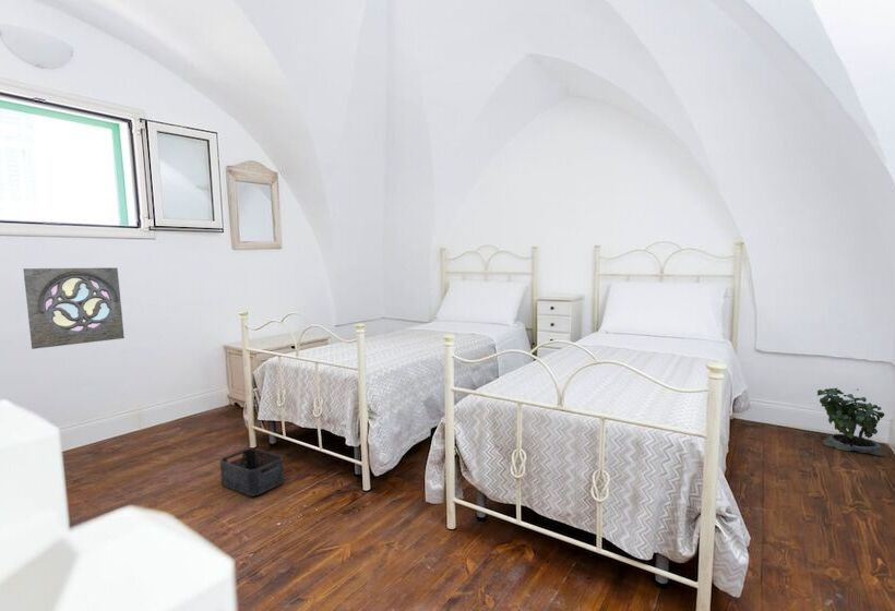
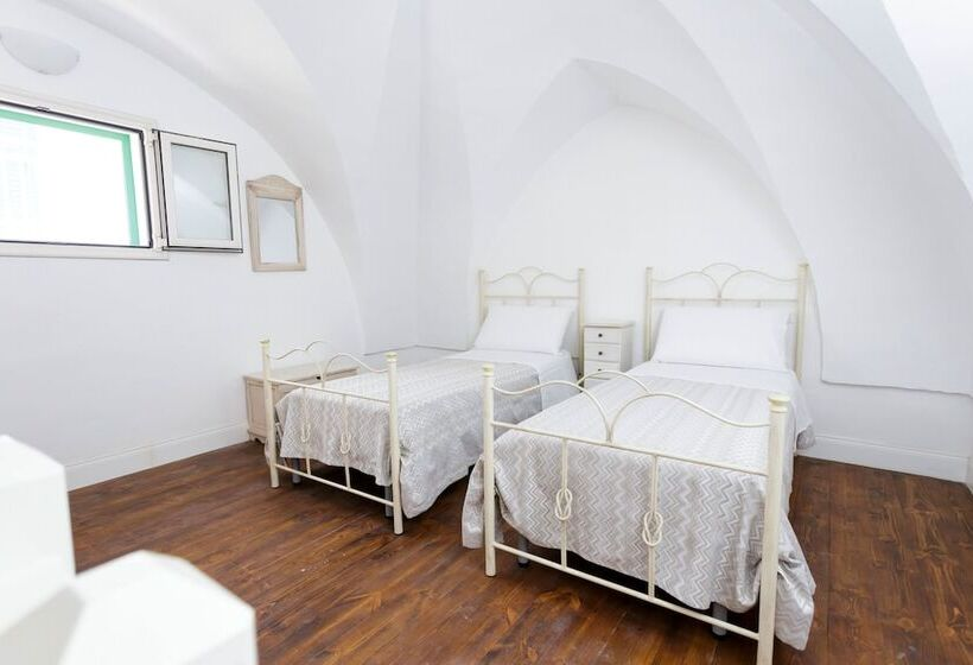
- potted plant [816,387,887,458]
- storage bin [219,447,285,498]
- wall ornament [22,266,126,350]
